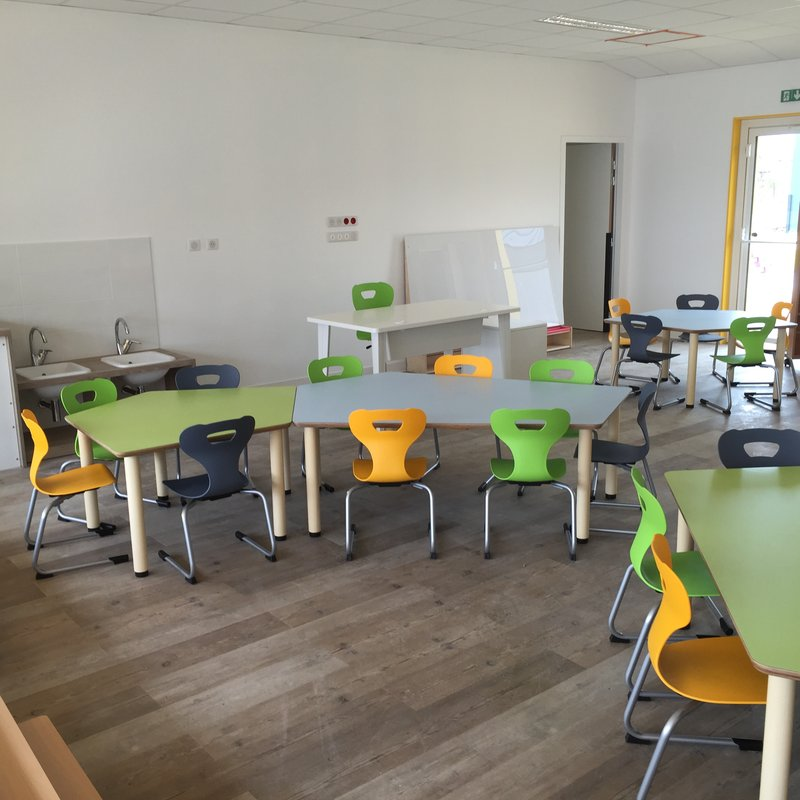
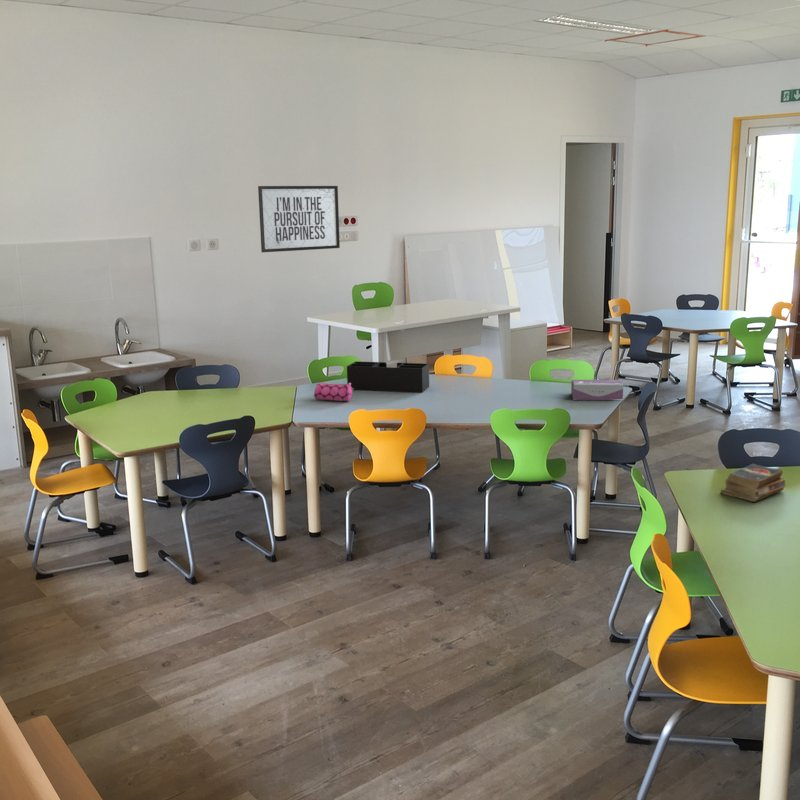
+ tissue box [570,379,624,401]
+ desk organizer [346,360,430,393]
+ books [720,463,787,503]
+ pencil case [313,382,354,402]
+ mirror [257,185,341,253]
